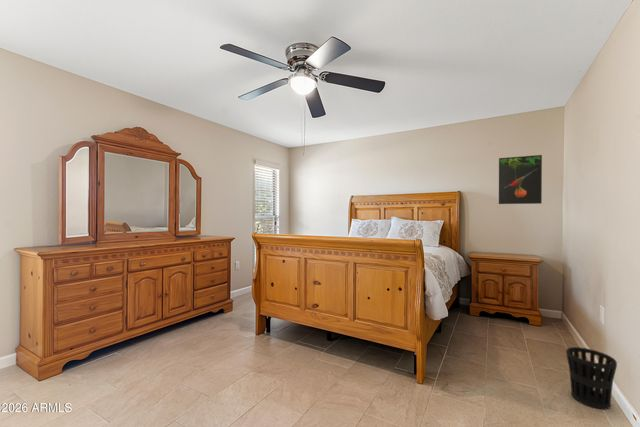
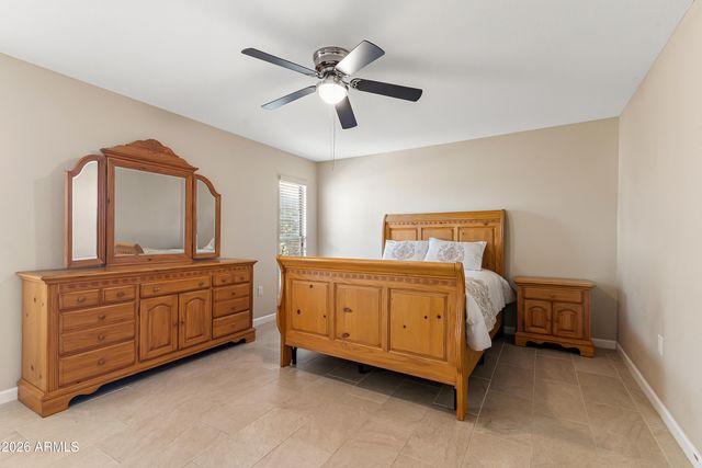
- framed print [498,154,543,205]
- wastebasket [565,346,618,410]
